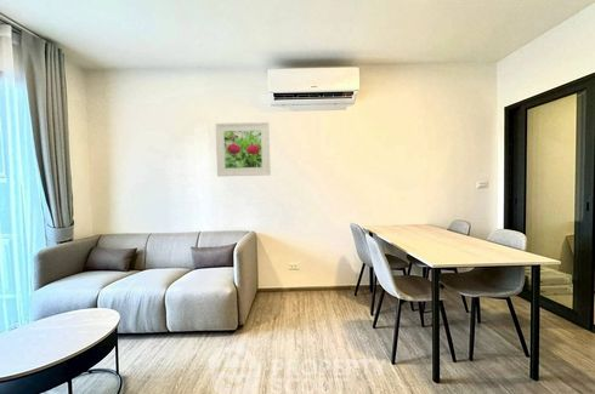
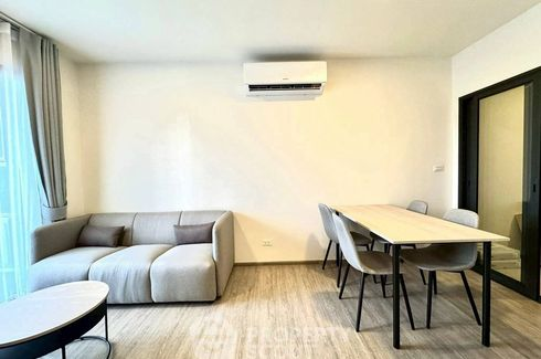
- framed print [215,121,272,178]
